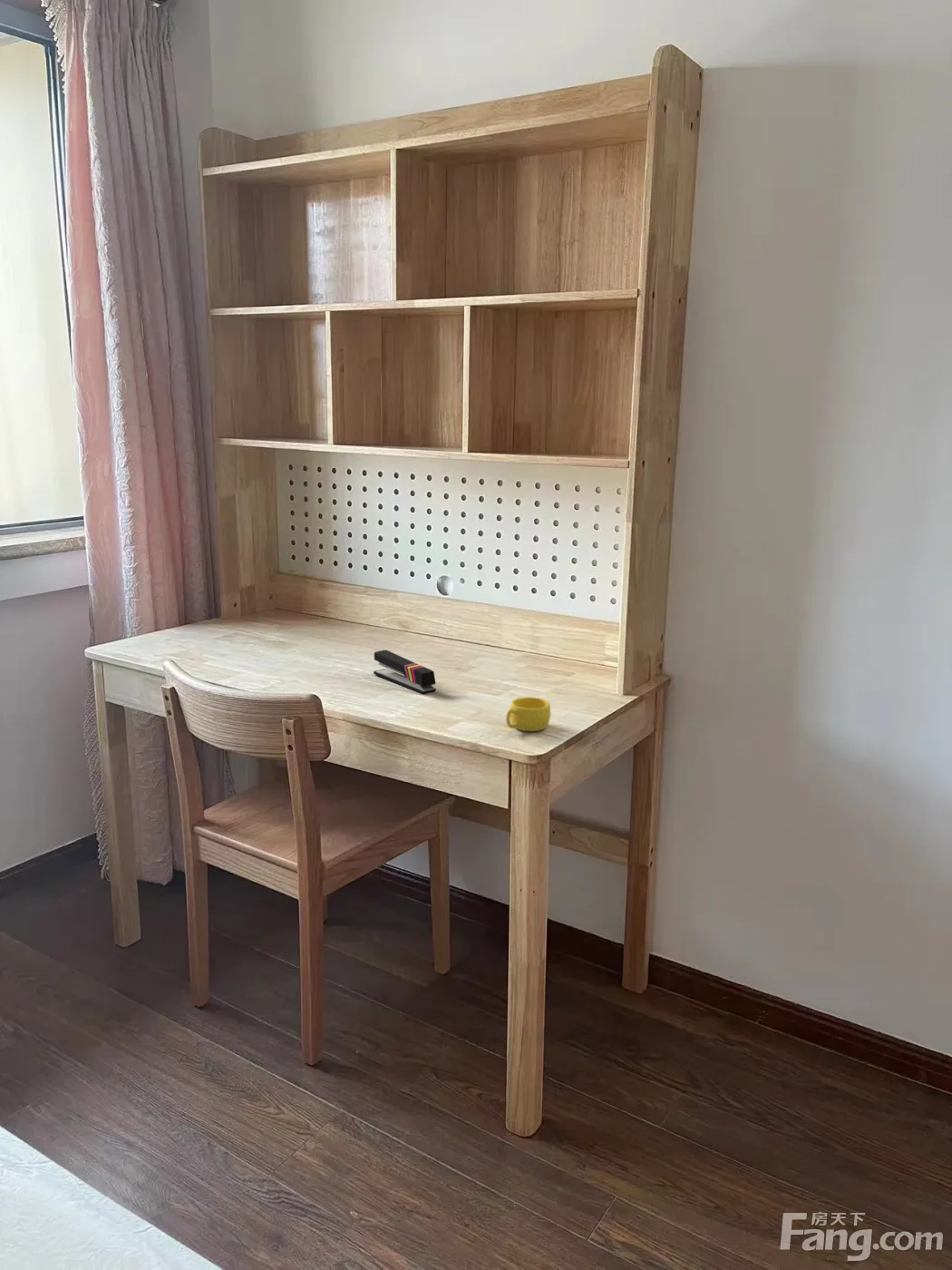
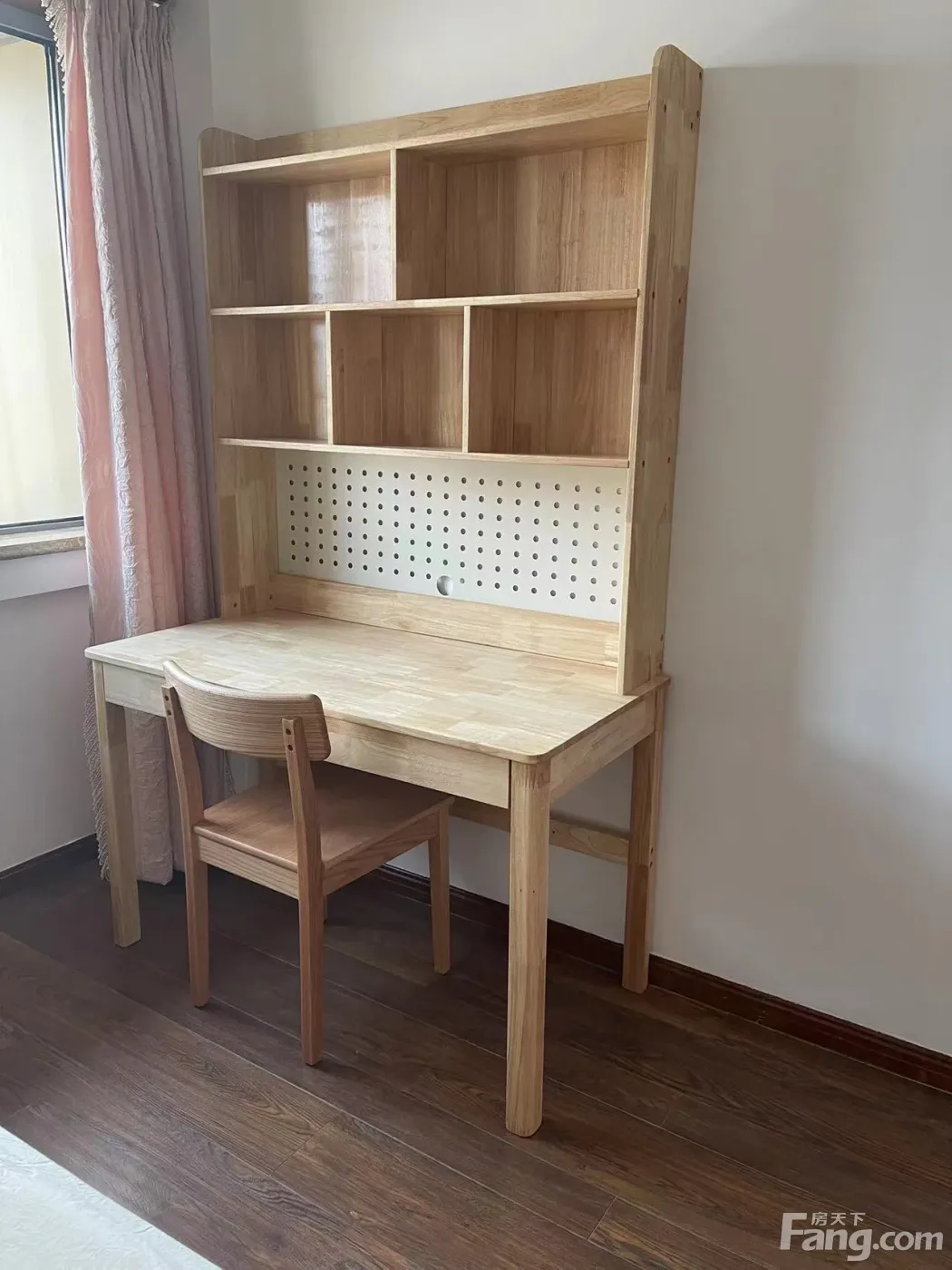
- cup [505,696,551,732]
- stapler [373,650,437,695]
